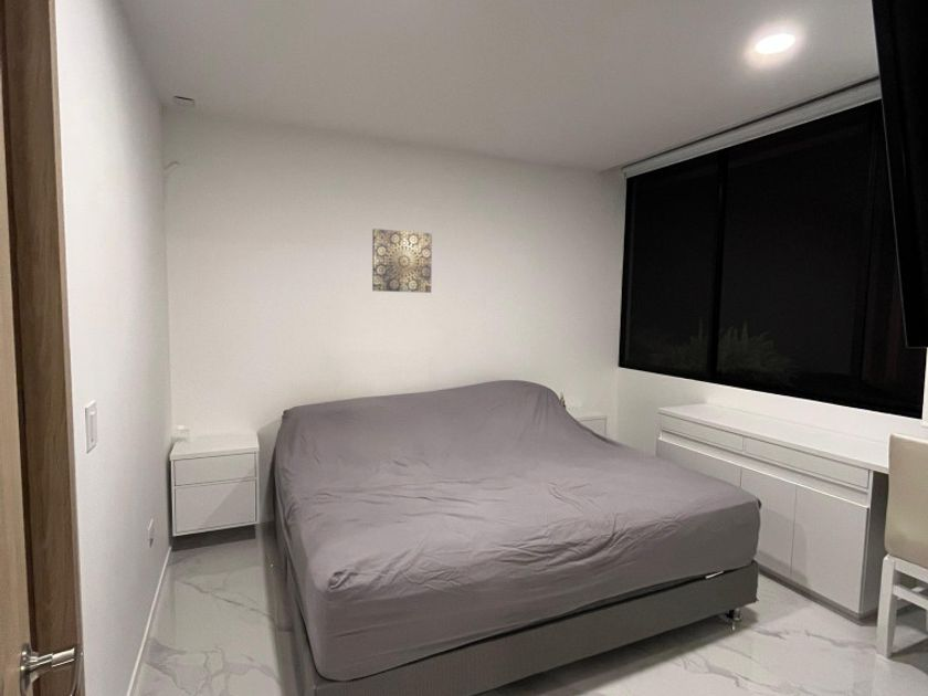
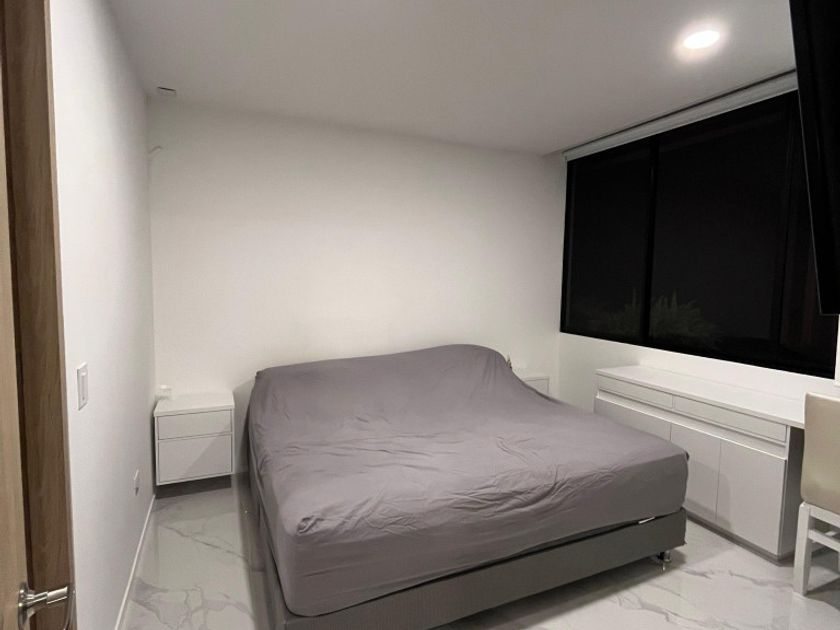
- wall art [371,228,433,294]
